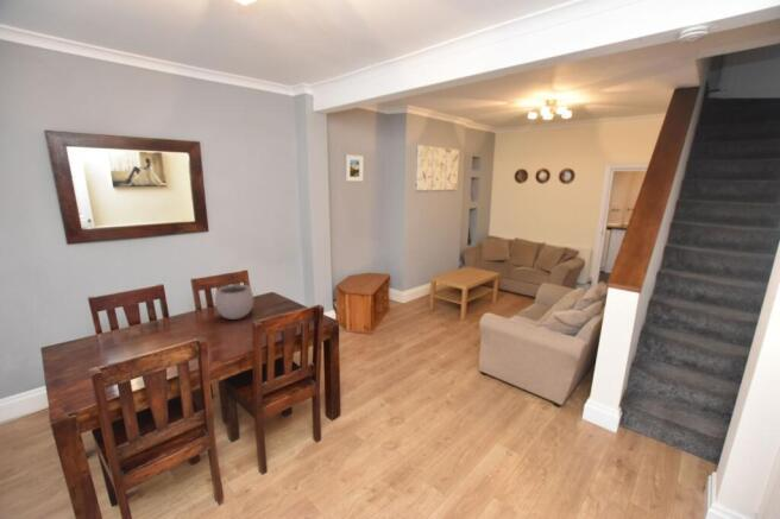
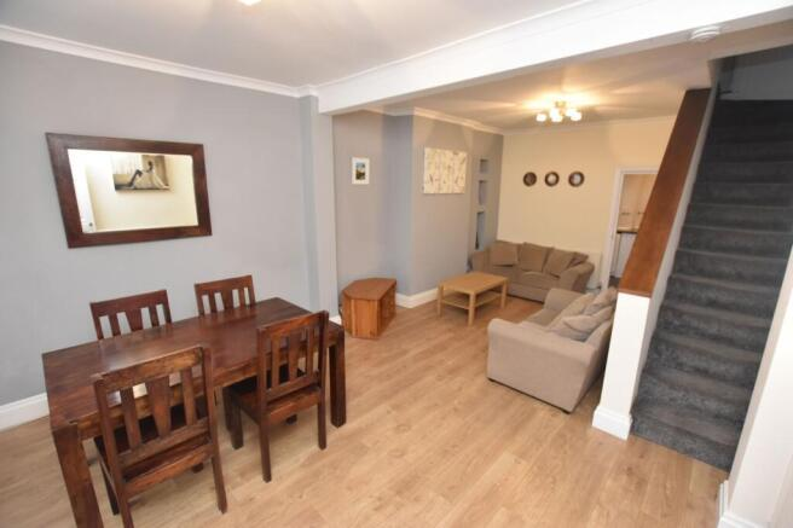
- plant pot [214,276,254,321]
